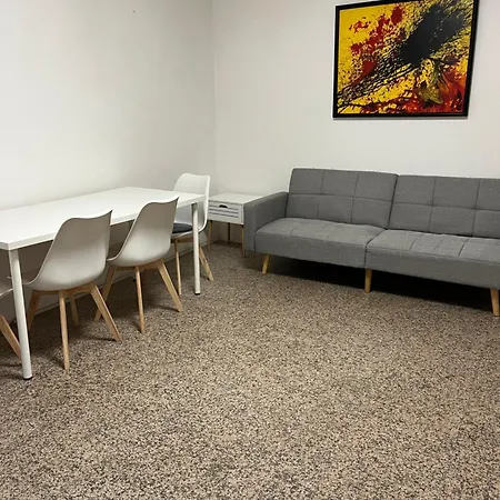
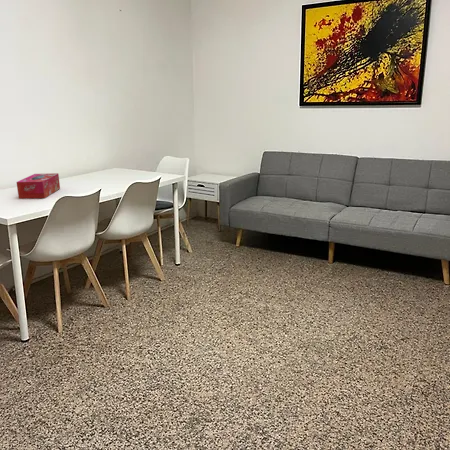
+ tissue box [16,172,61,200]
